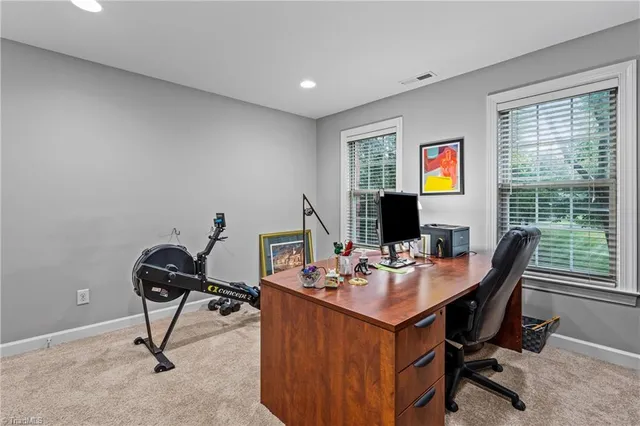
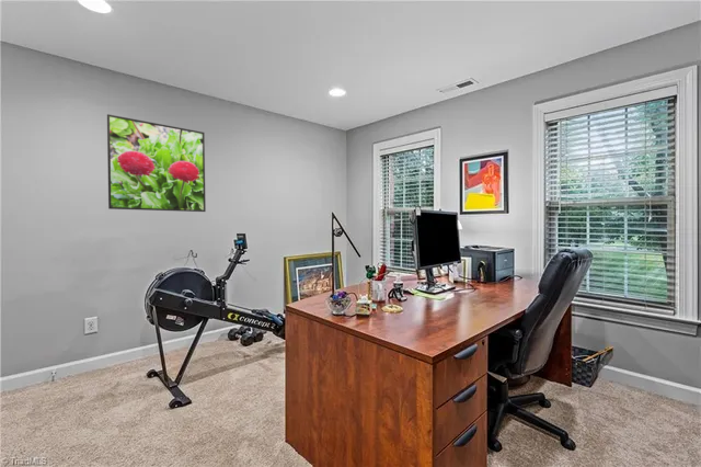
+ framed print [106,113,207,213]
